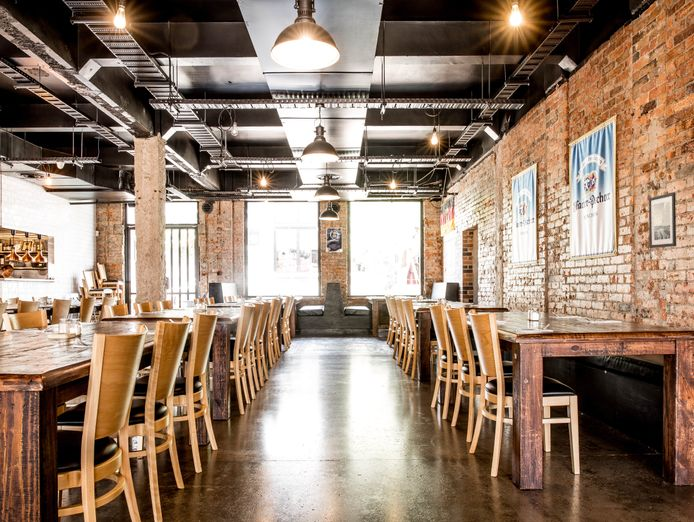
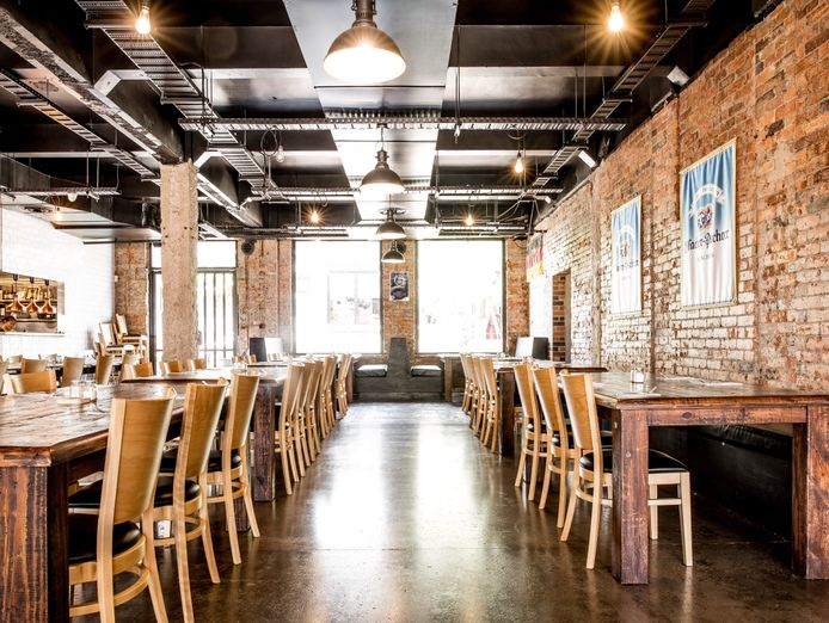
- wall art [648,191,677,249]
